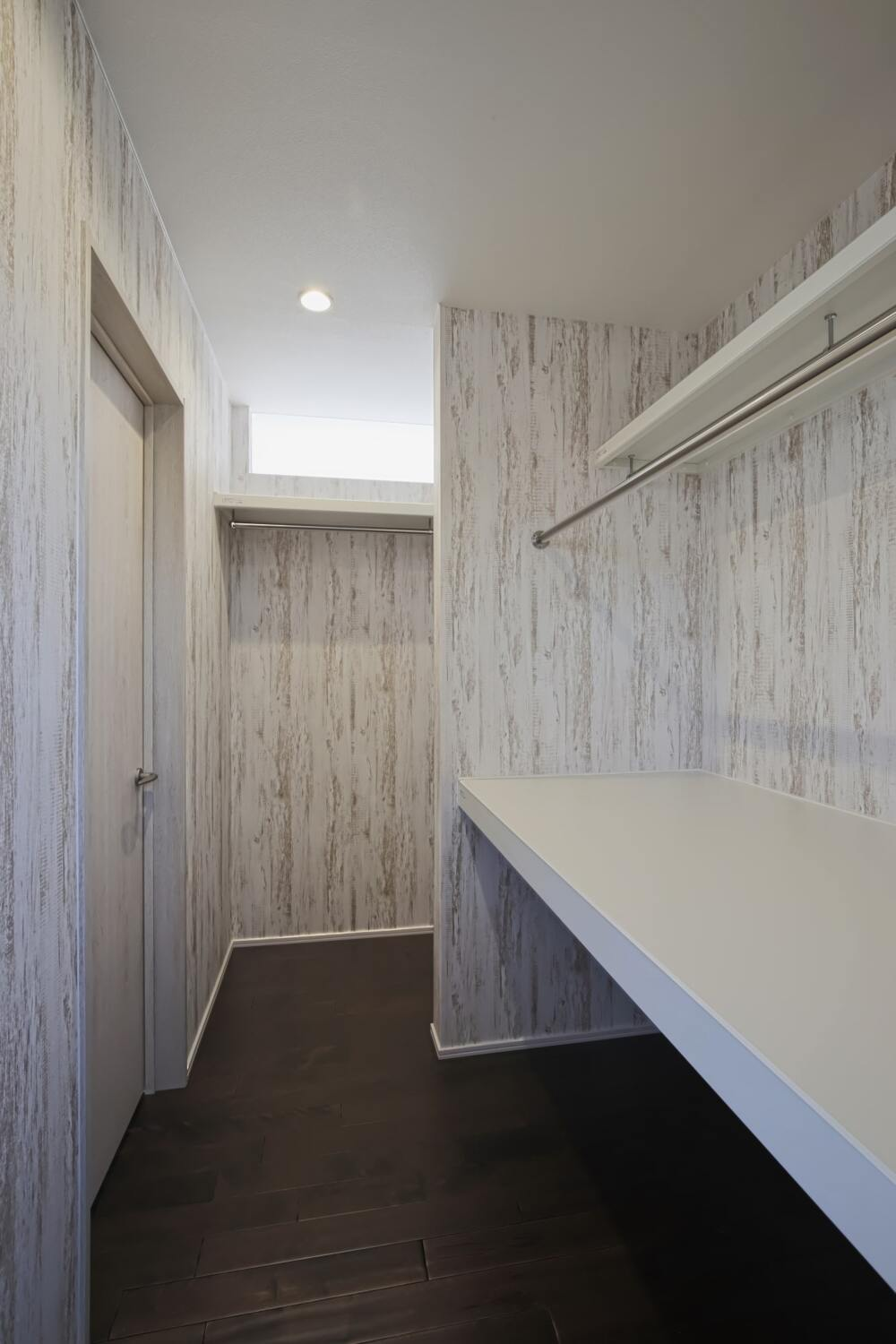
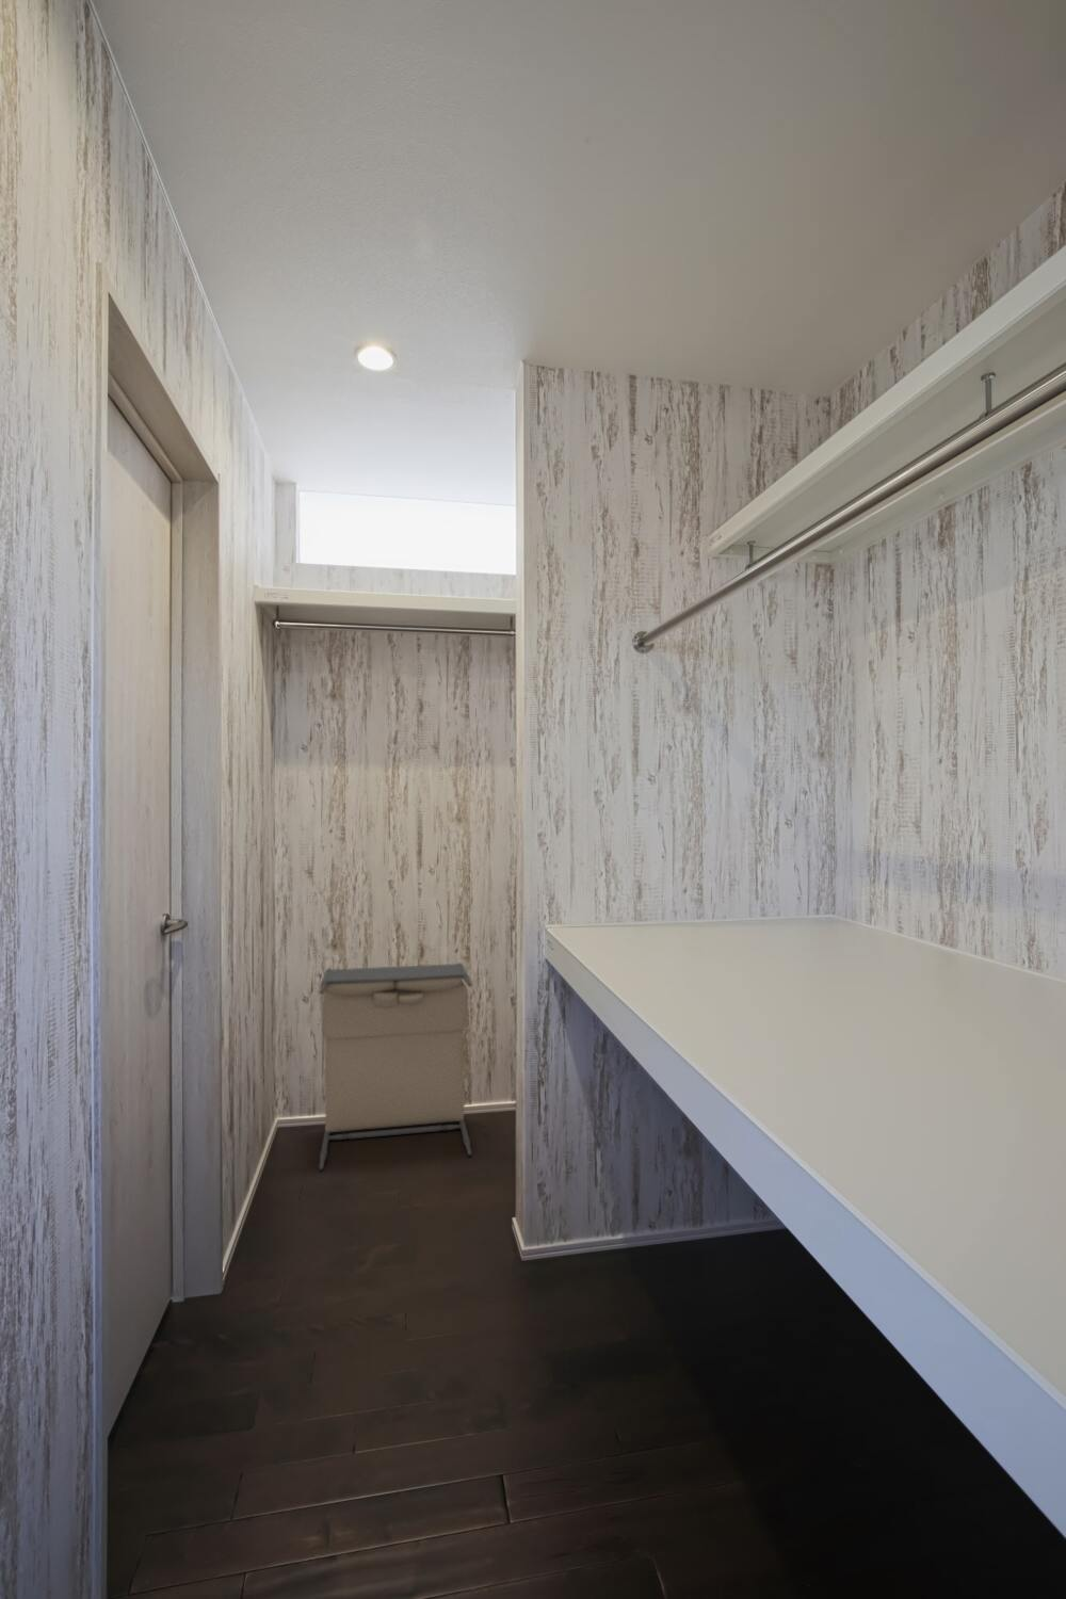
+ laundry hamper [318,961,474,1171]
